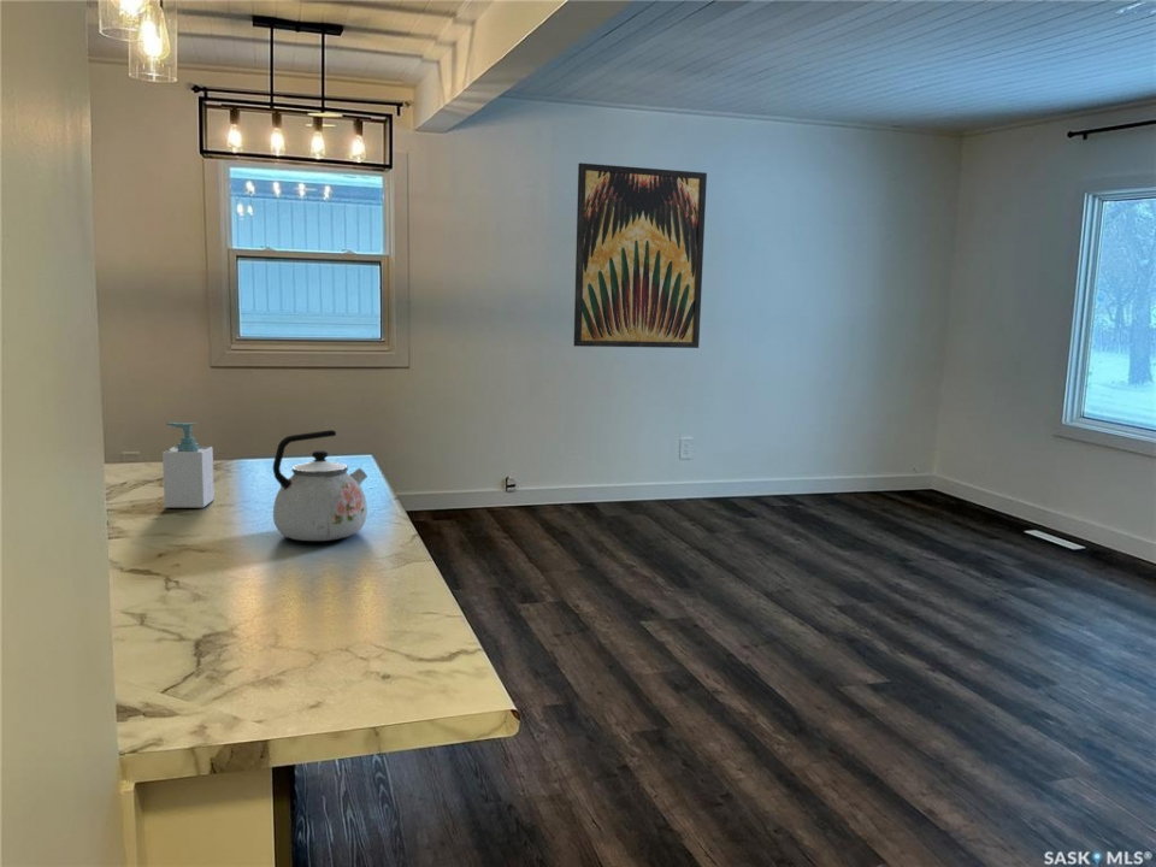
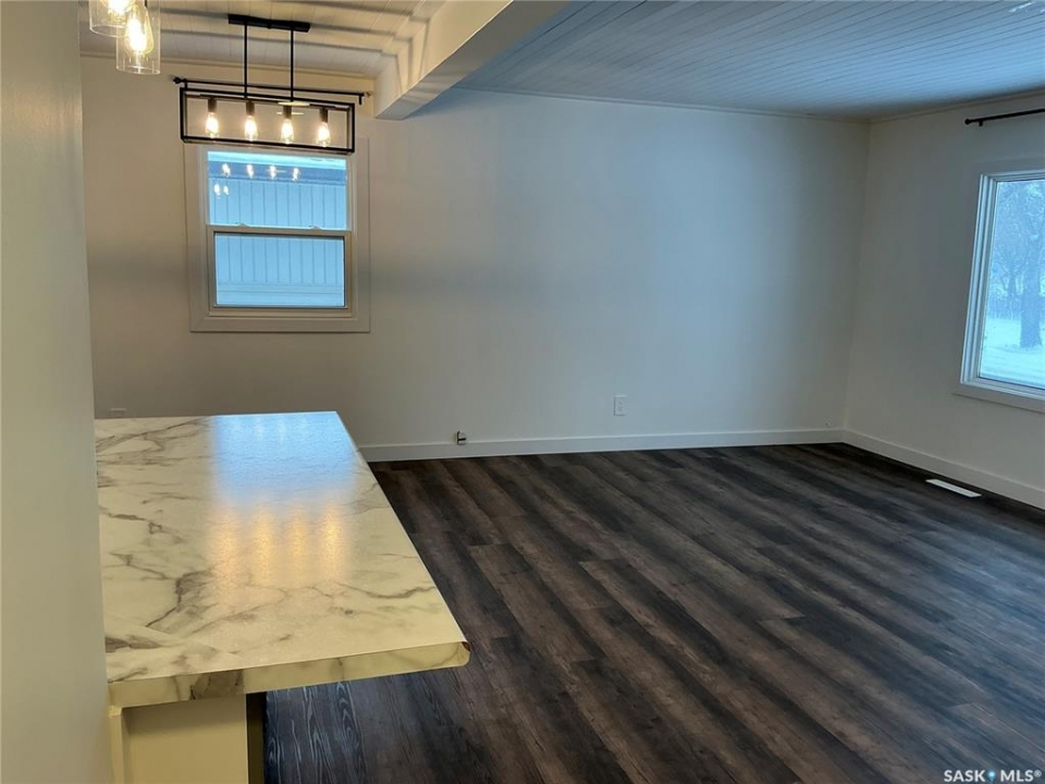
- wall art [573,161,708,349]
- soap bottle [161,421,216,508]
- kettle [272,429,368,542]
